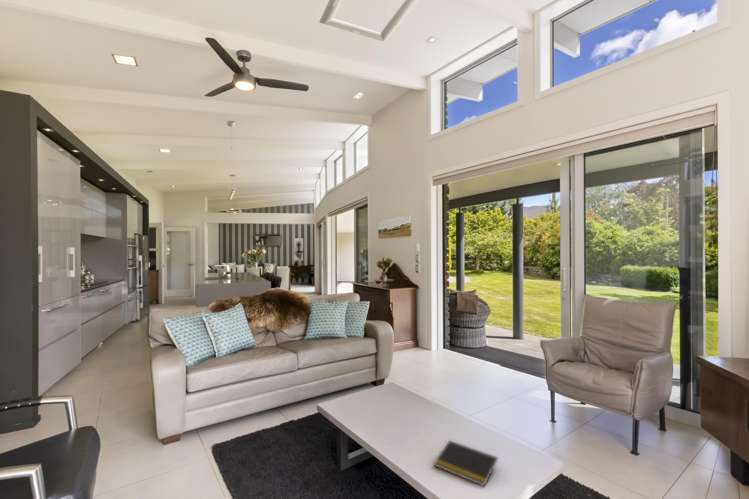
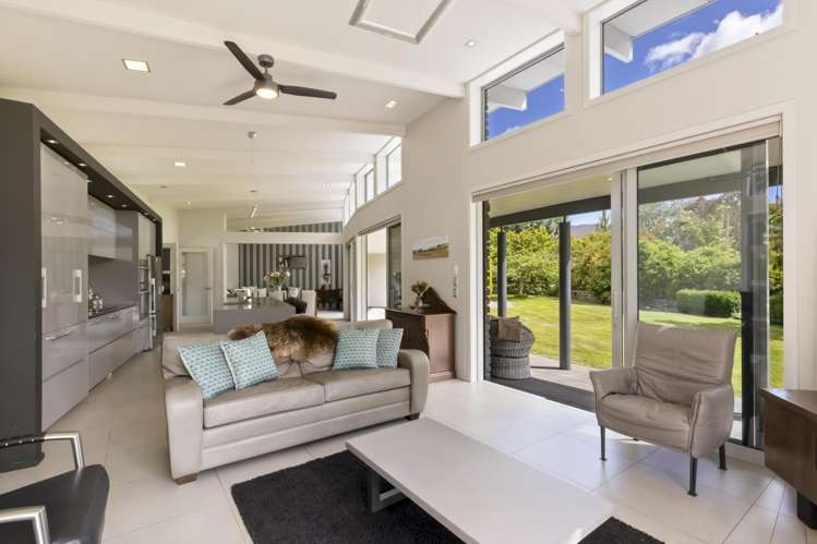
- notepad [433,439,499,487]
